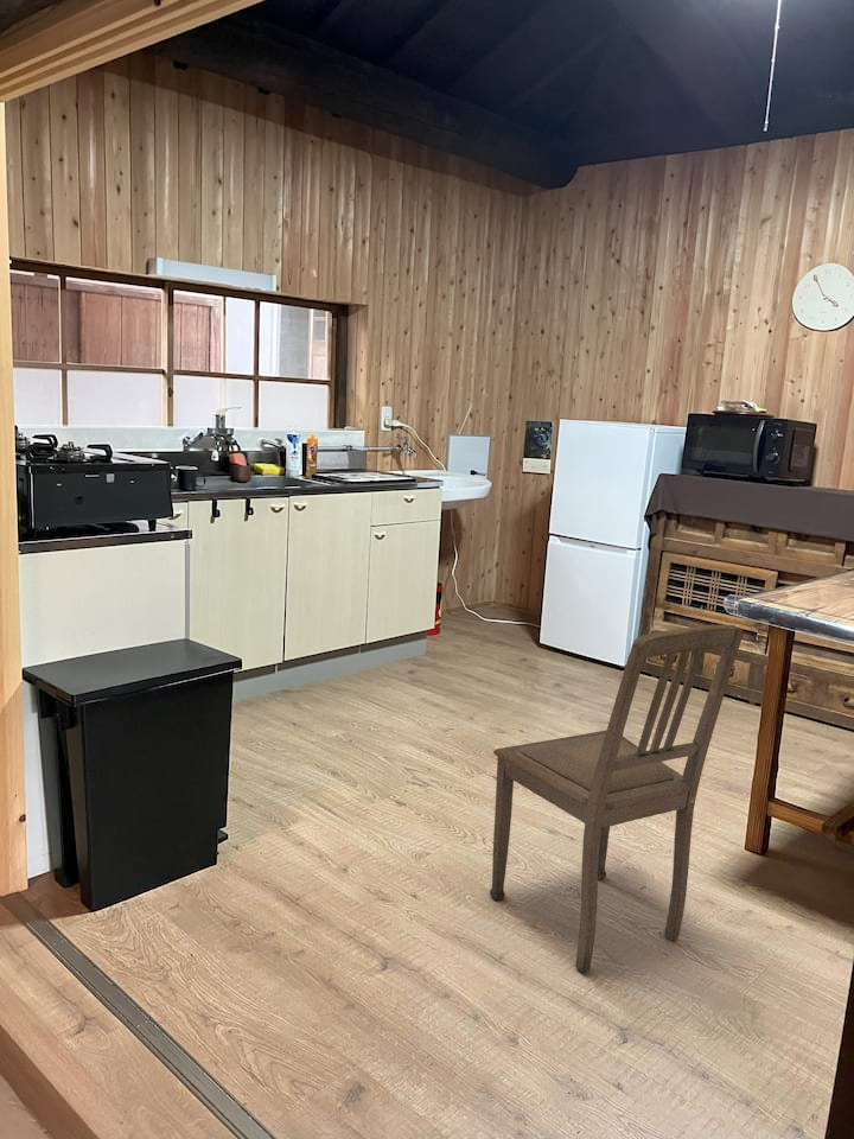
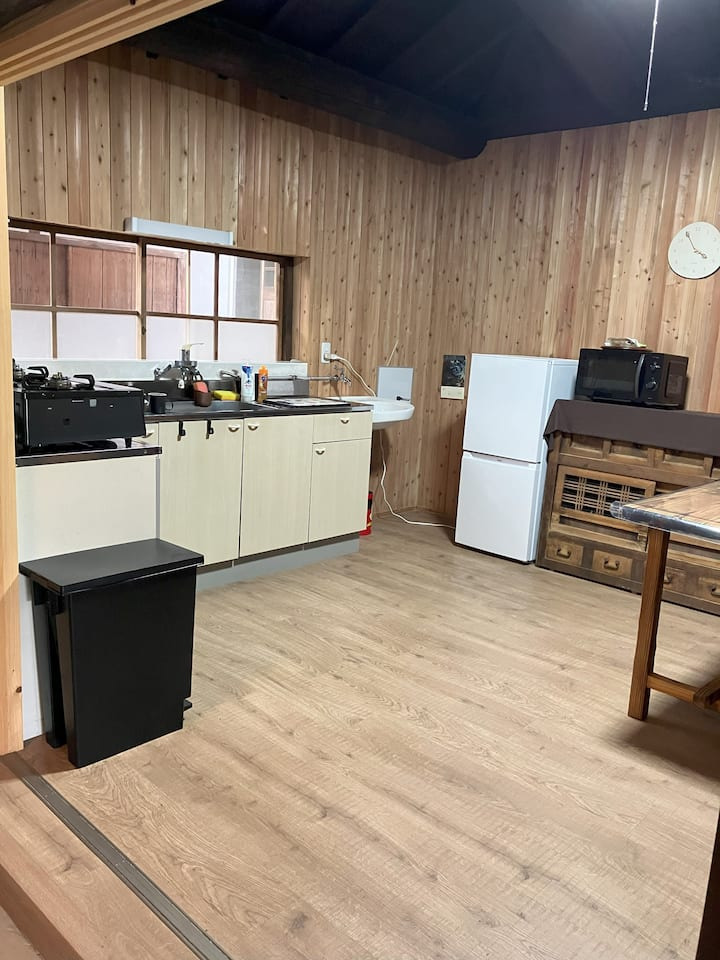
- dining chair [489,624,744,973]
